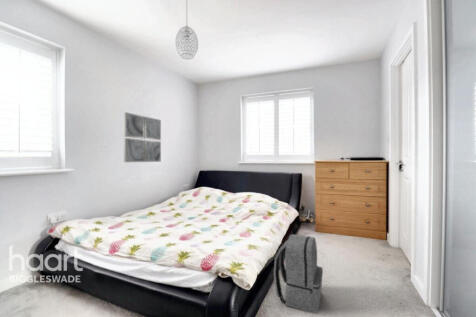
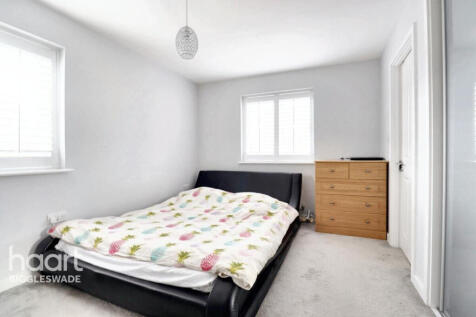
- wall art [122,111,162,163]
- backpack [273,233,324,314]
